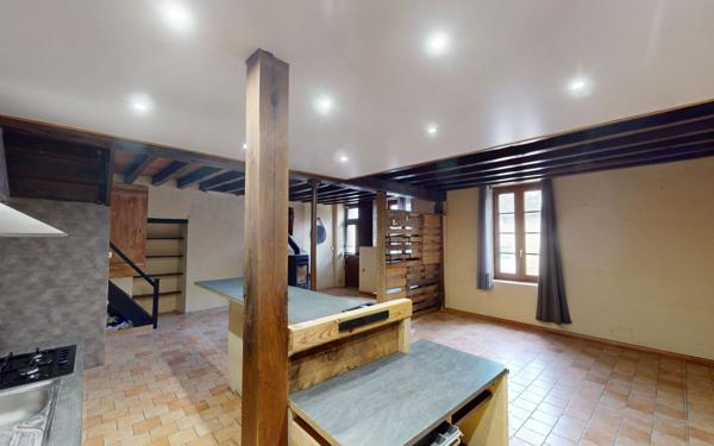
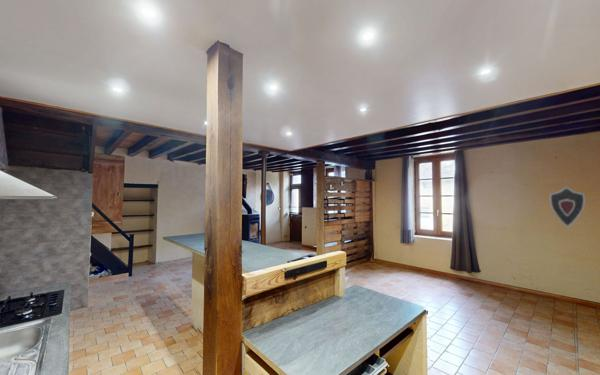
+ decorative shield [549,186,586,229]
